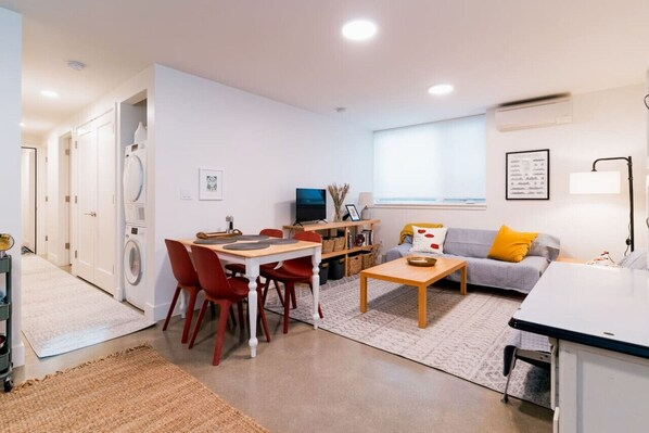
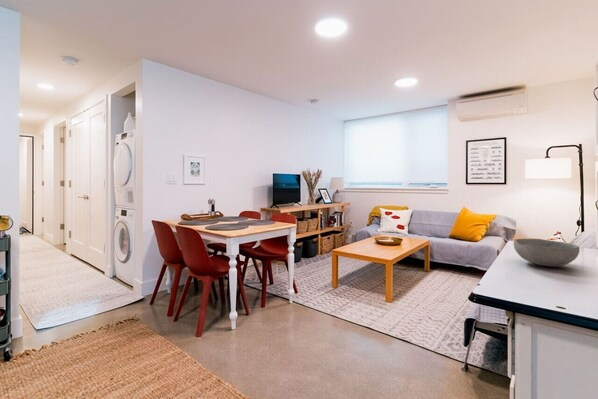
+ bowl [513,237,581,267]
